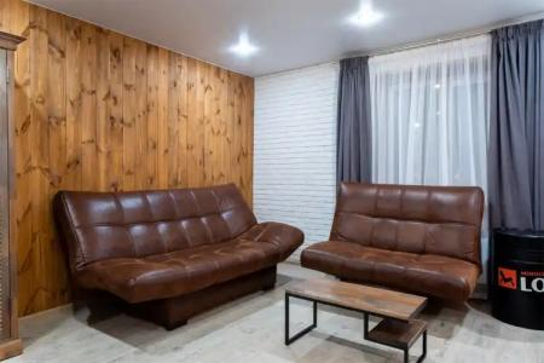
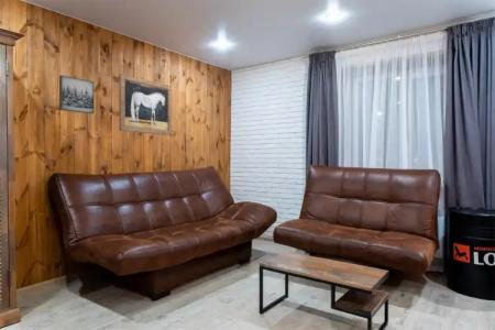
+ wall art [118,73,173,136]
+ wall art [58,74,96,114]
